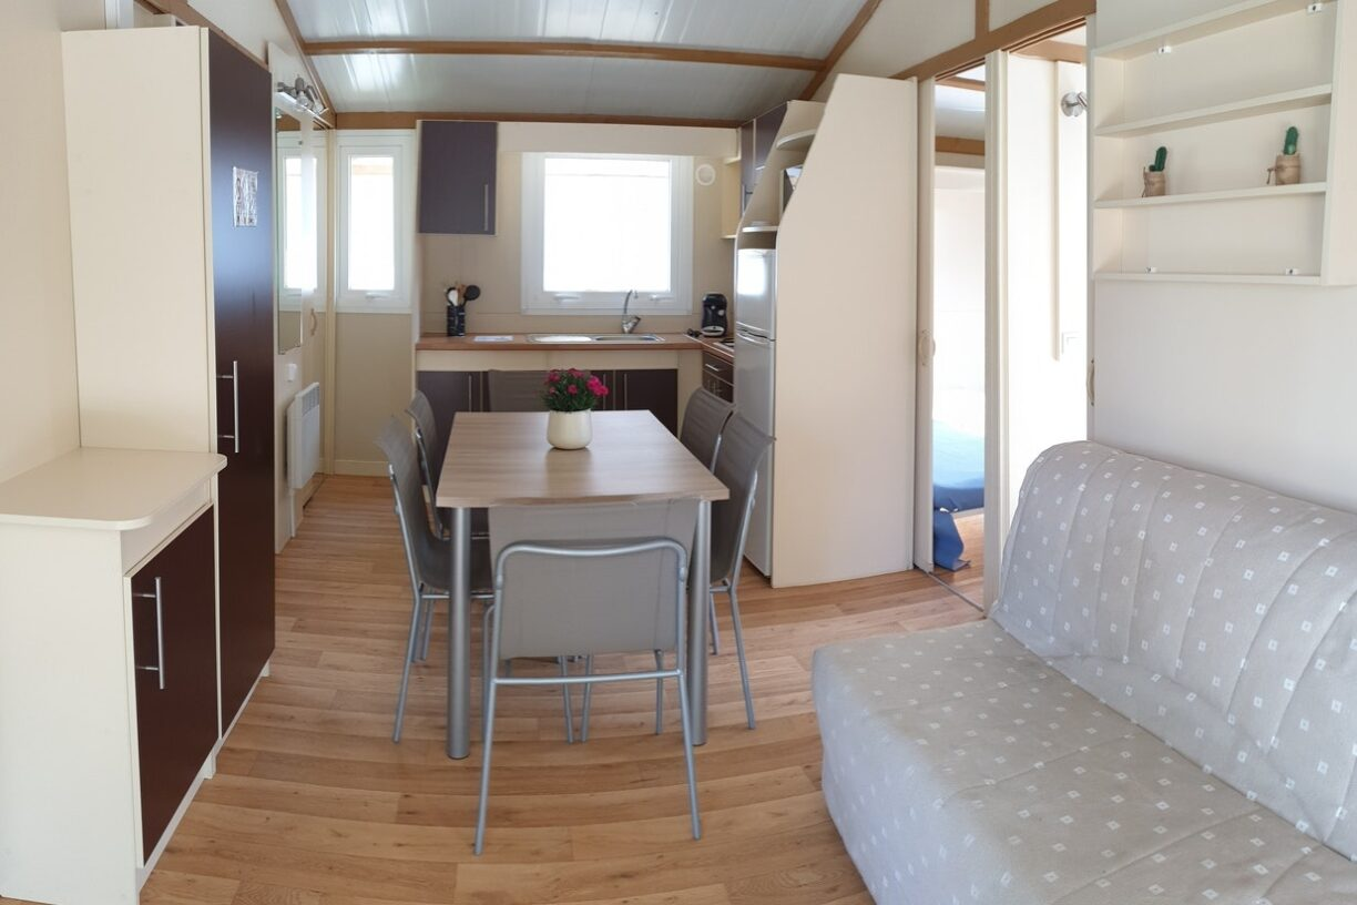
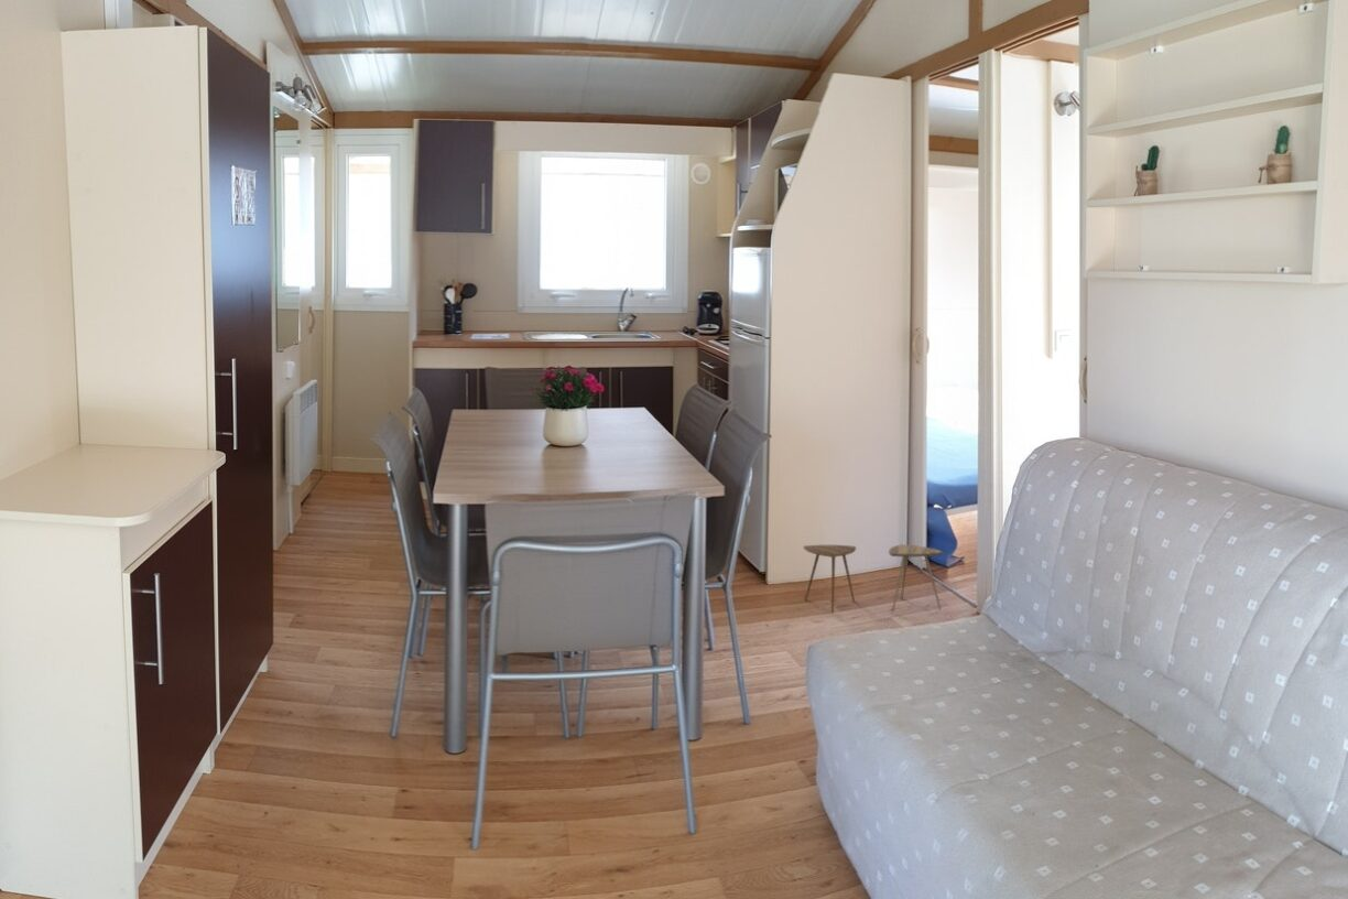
+ side table [803,543,944,614]
